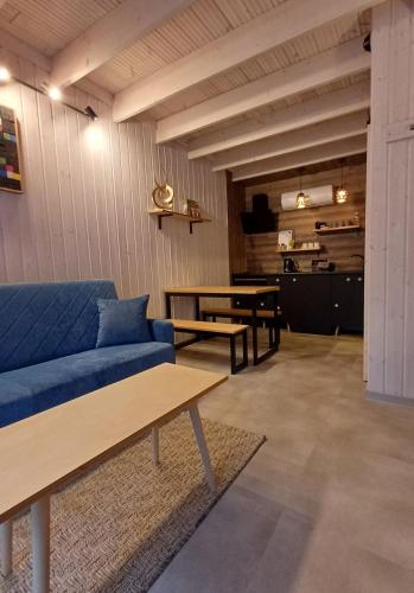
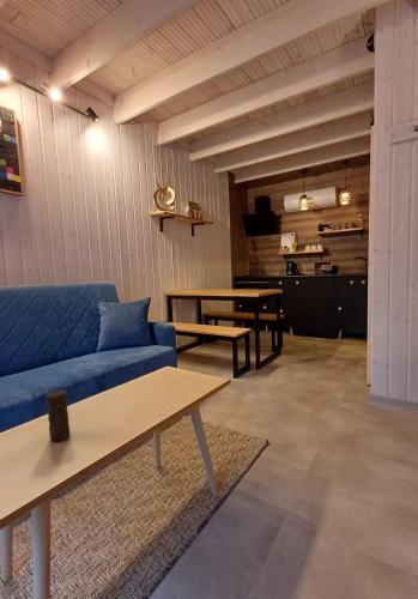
+ candle [46,389,71,442]
